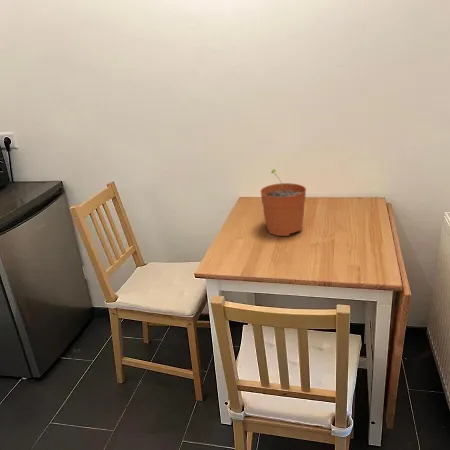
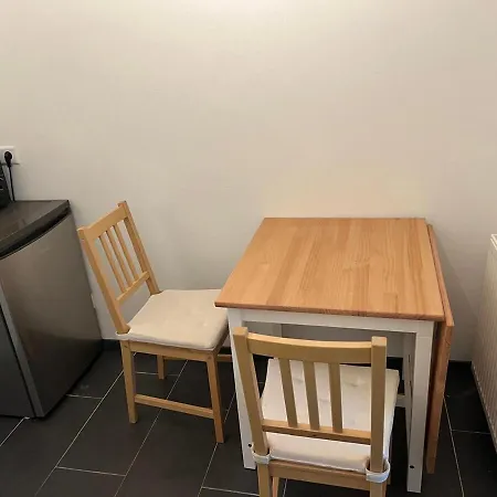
- plant pot [259,168,307,237]
